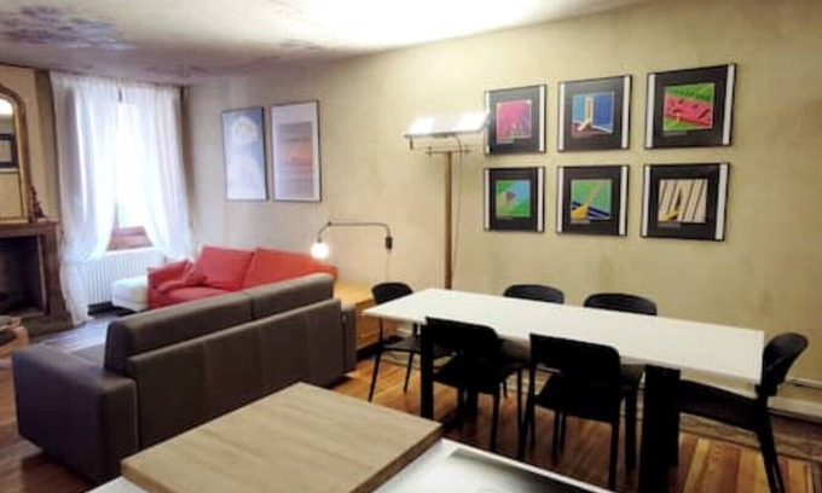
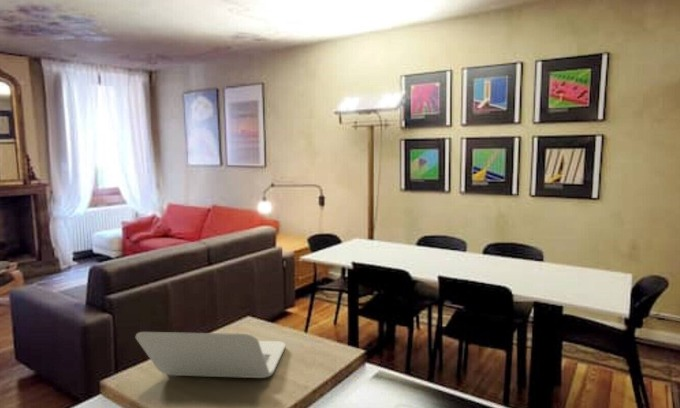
+ laptop [135,331,286,379]
